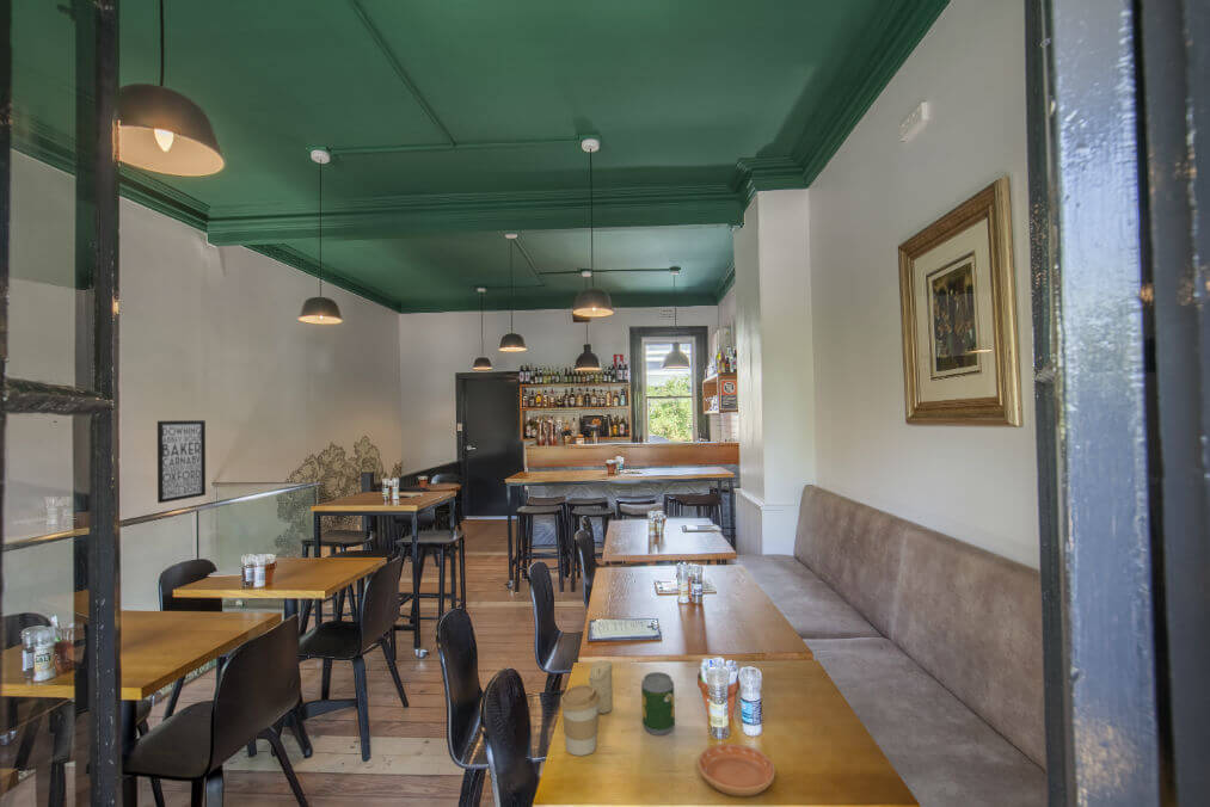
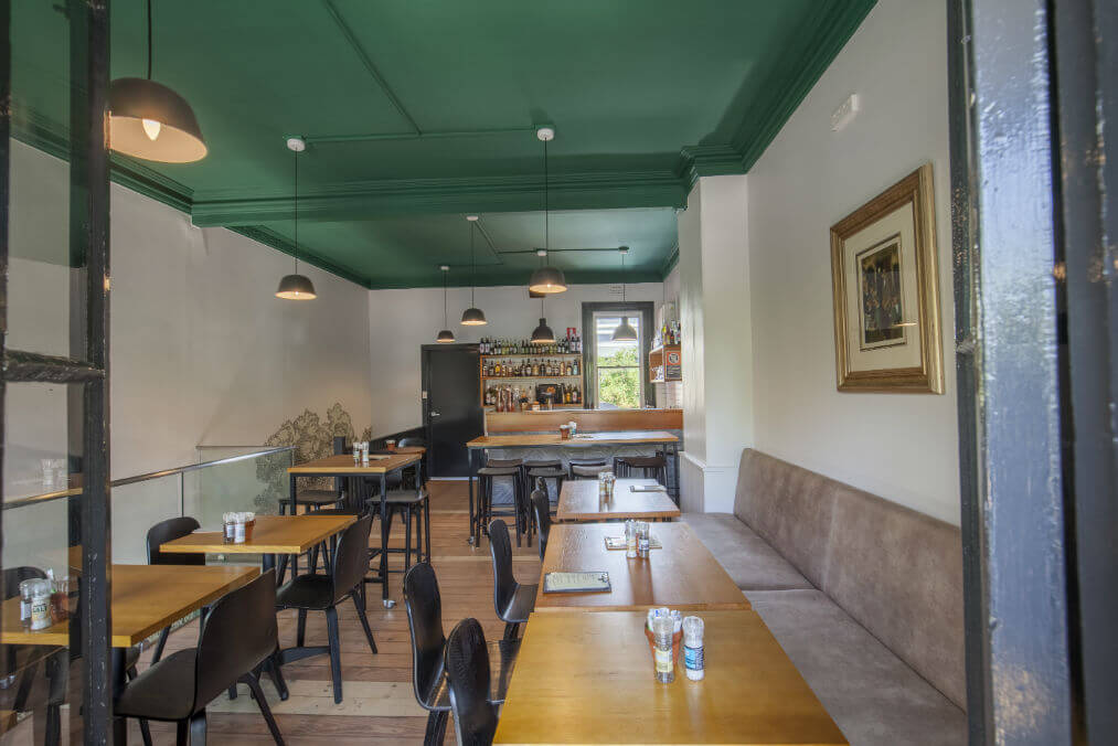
- saucer [696,743,776,797]
- soda can [640,671,676,737]
- wall art [156,419,207,505]
- coffee cup [559,684,600,757]
- candle [588,659,614,715]
